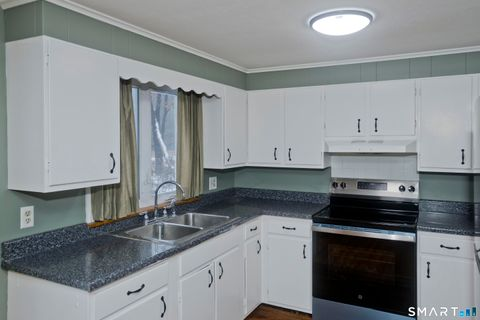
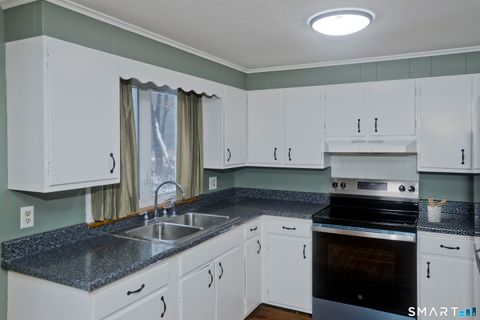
+ utensil holder [426,197,448,223]
